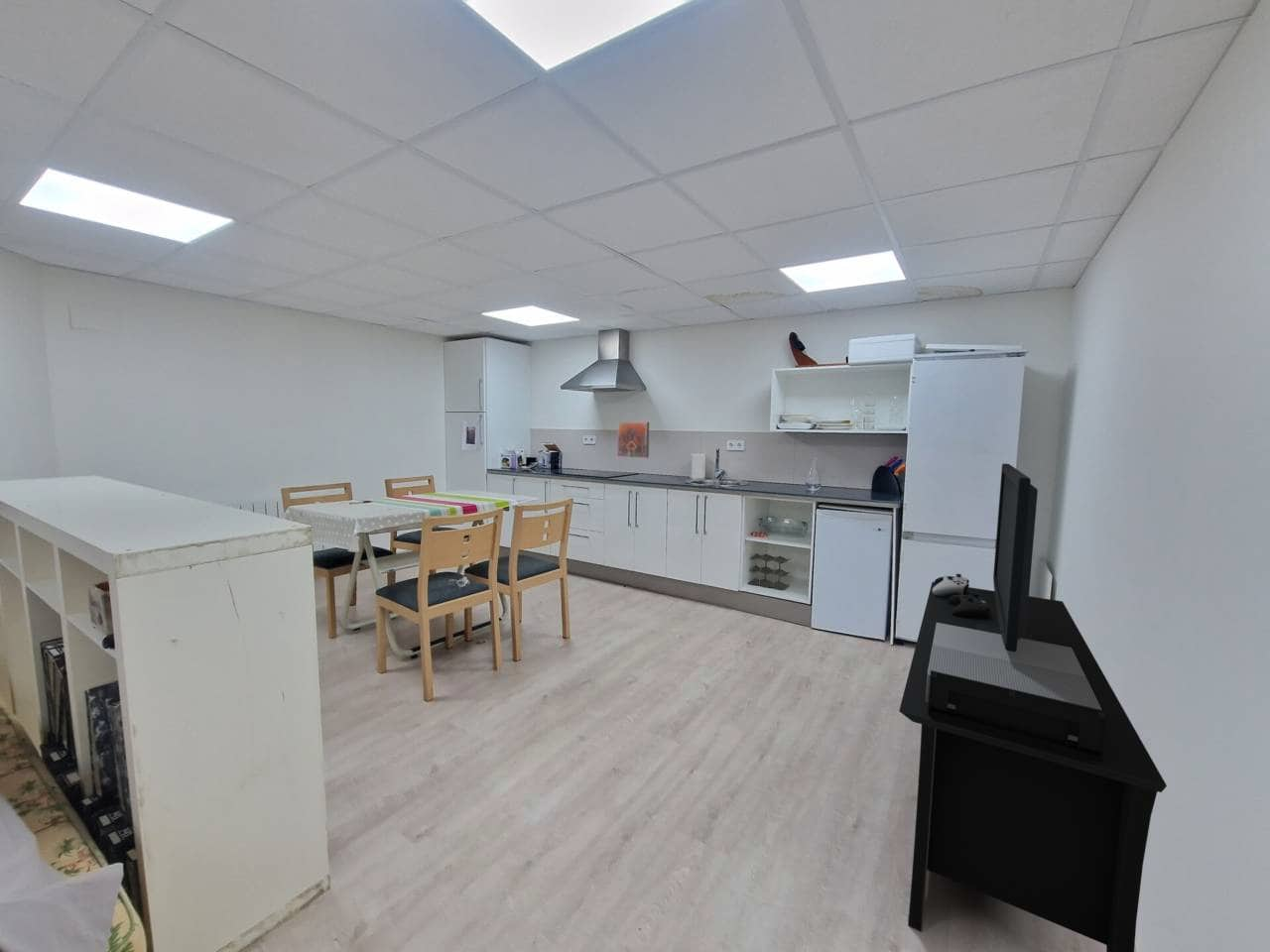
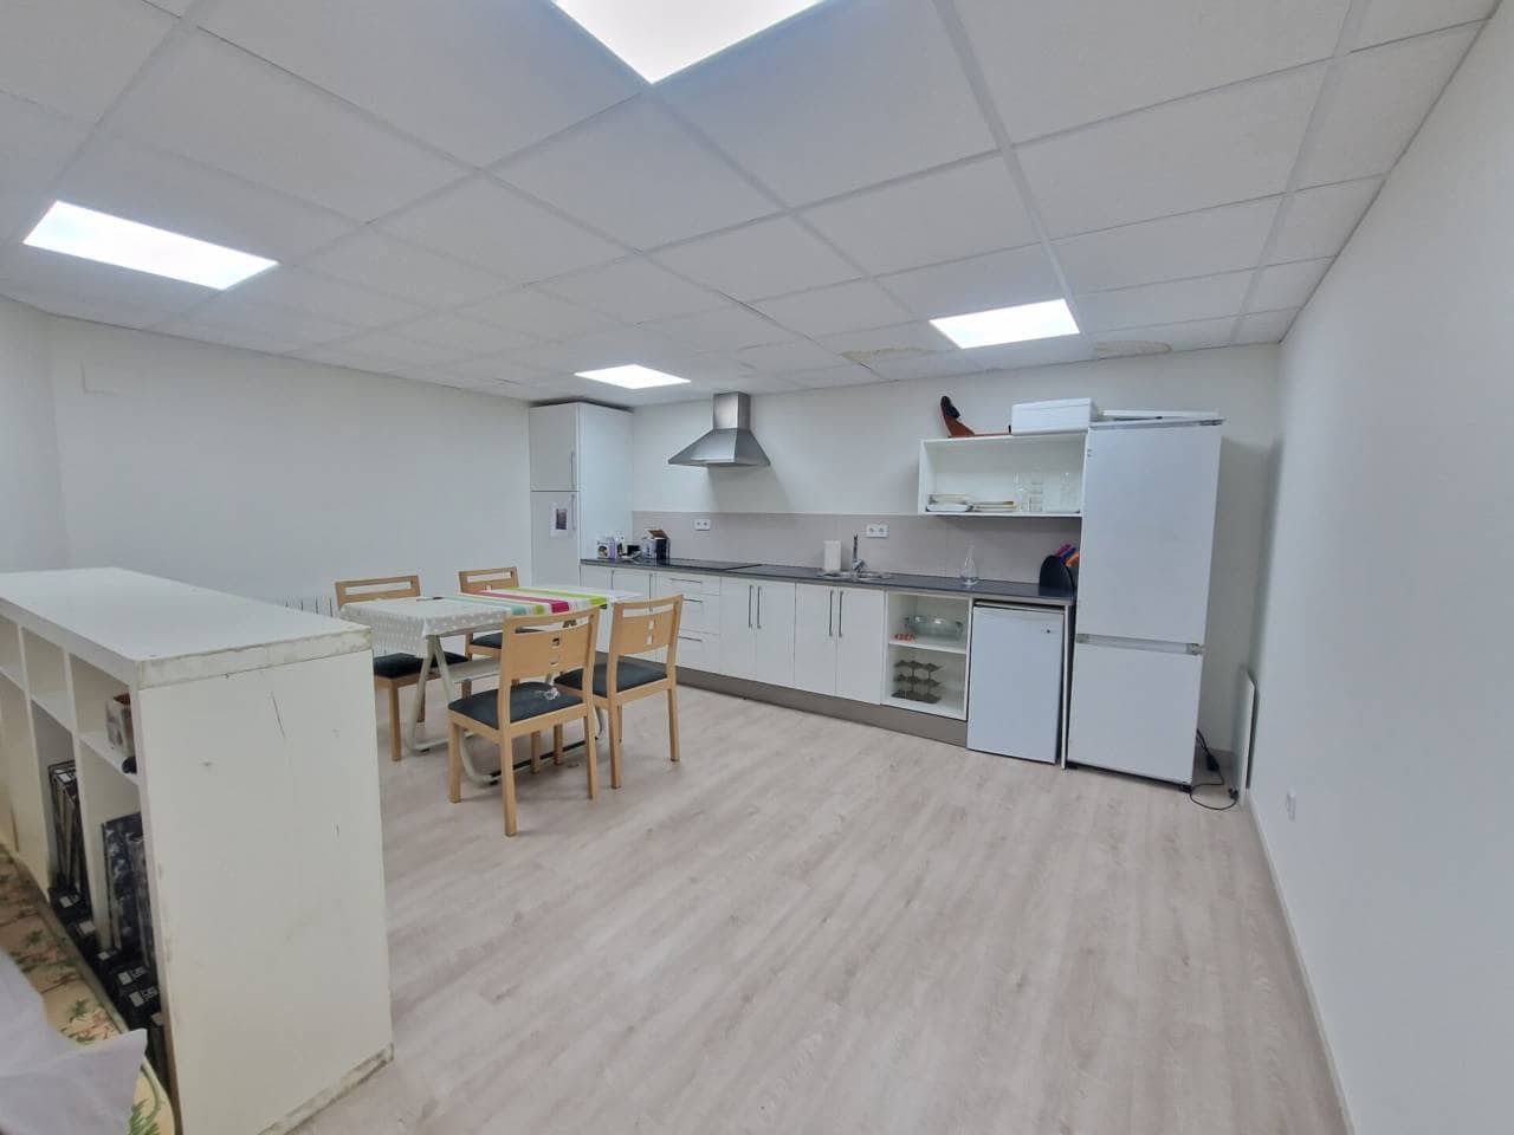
- media console [898,463,1168,952]
- decorative tile [616,421,650,459]
